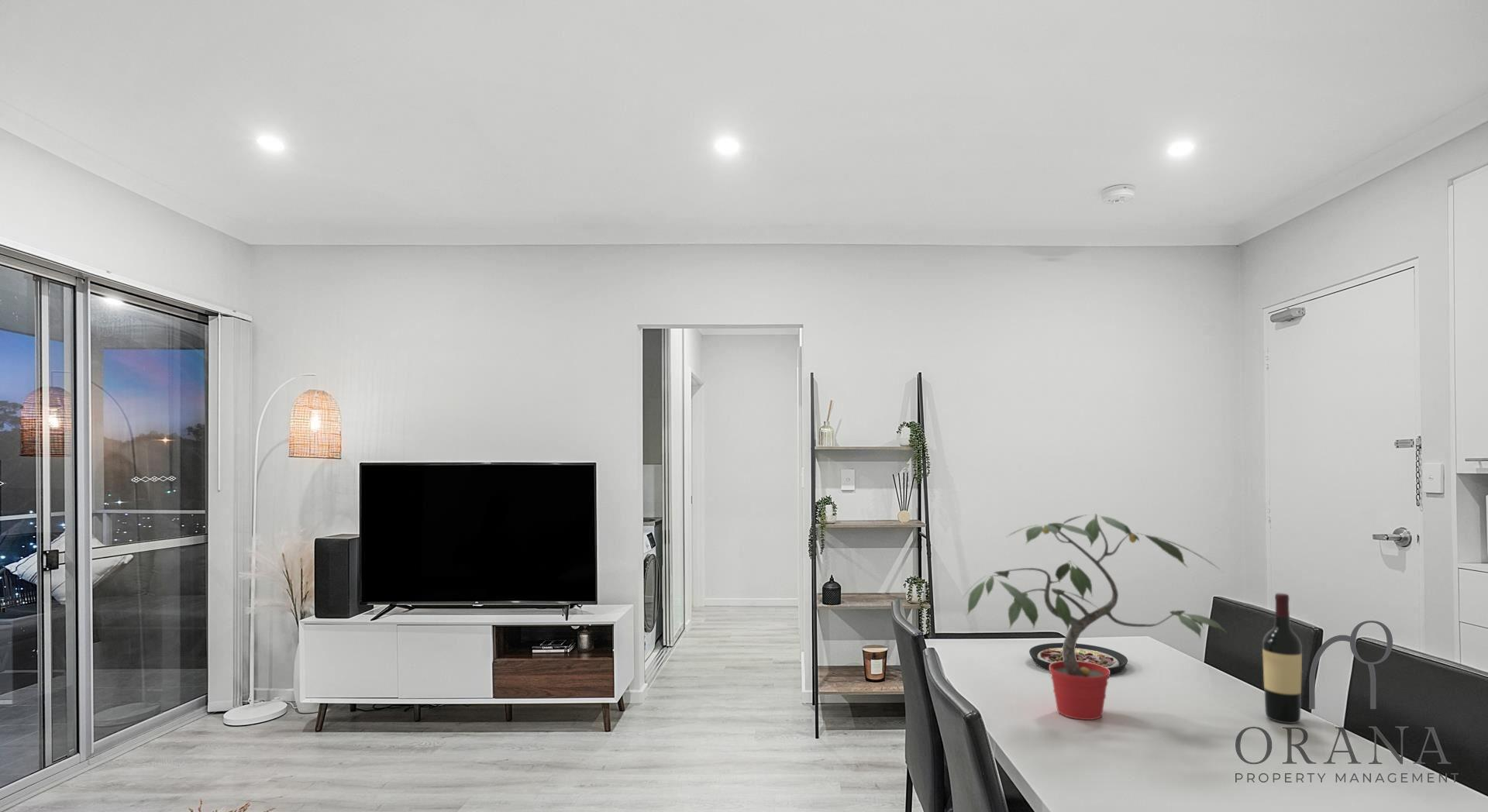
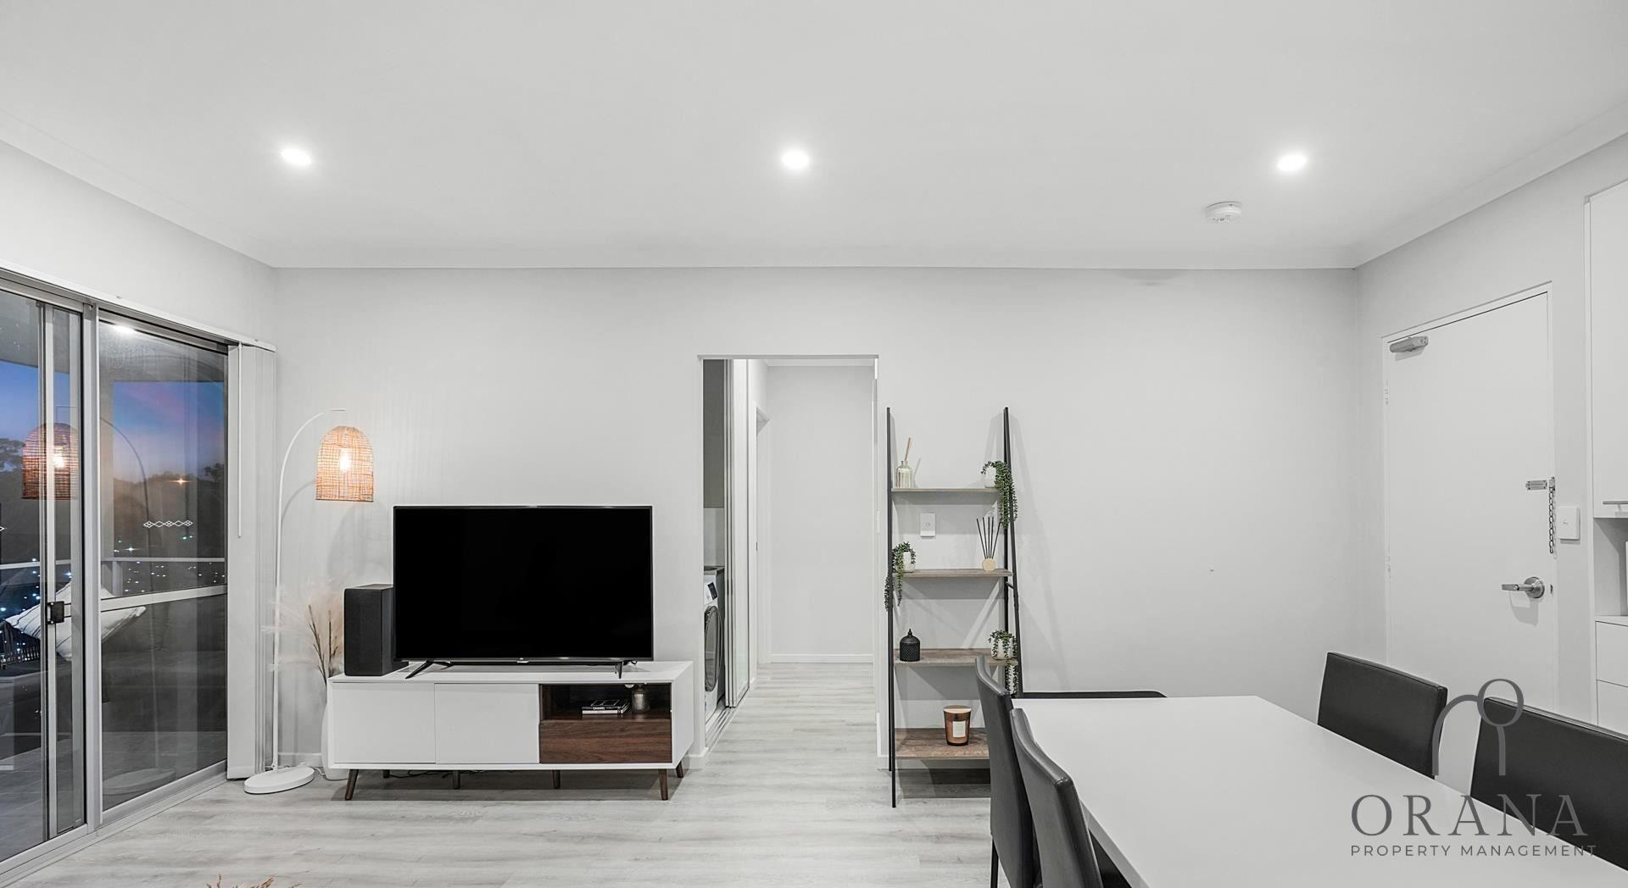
- wine bottle [1262,593,1303,724]
- potted plant [963,513,1228,721]
- plate [1028,642,1128,676]
